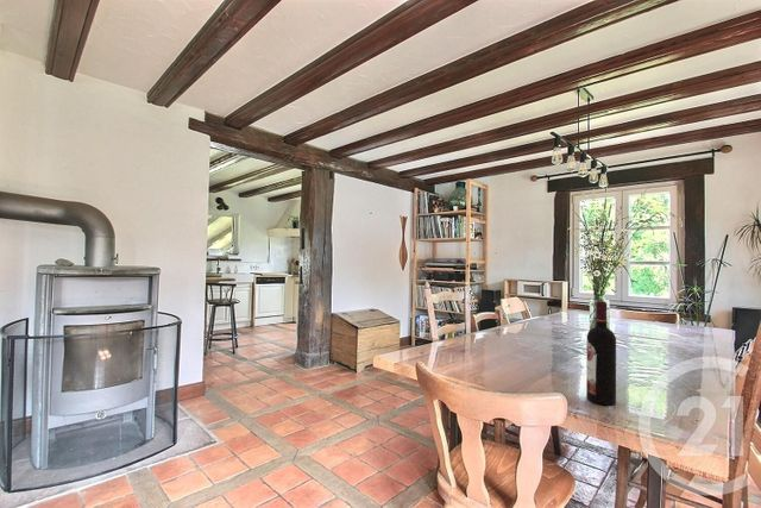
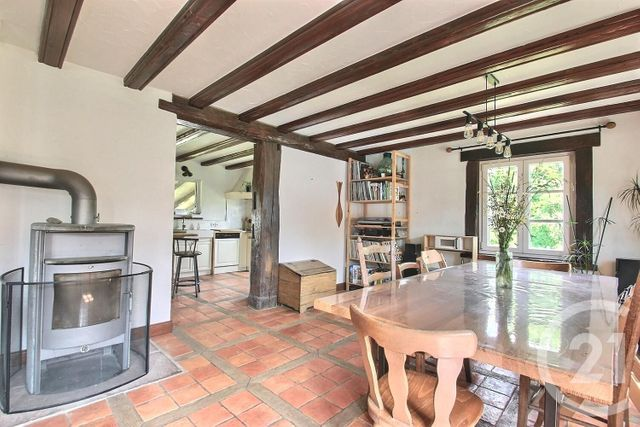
- wine bottle [585,300,617,407]
